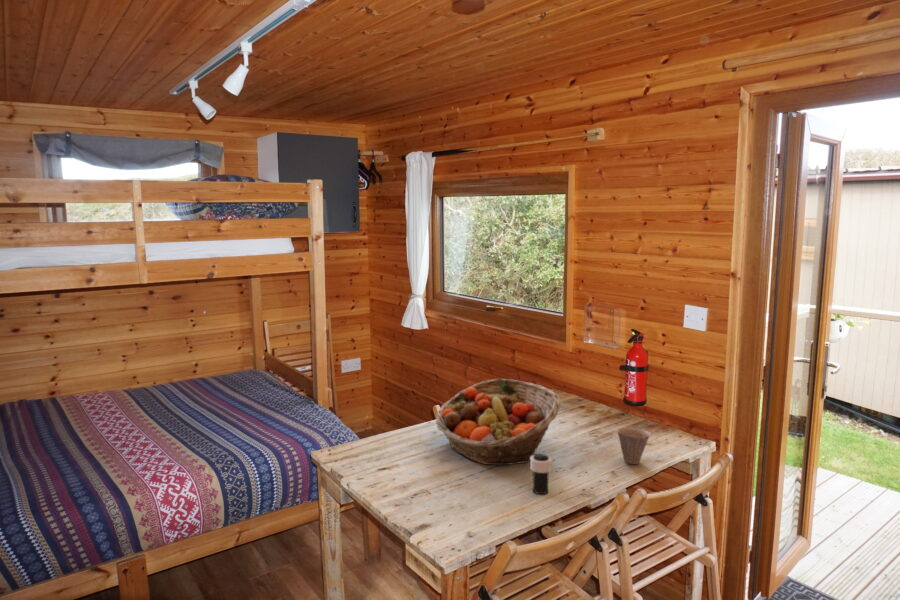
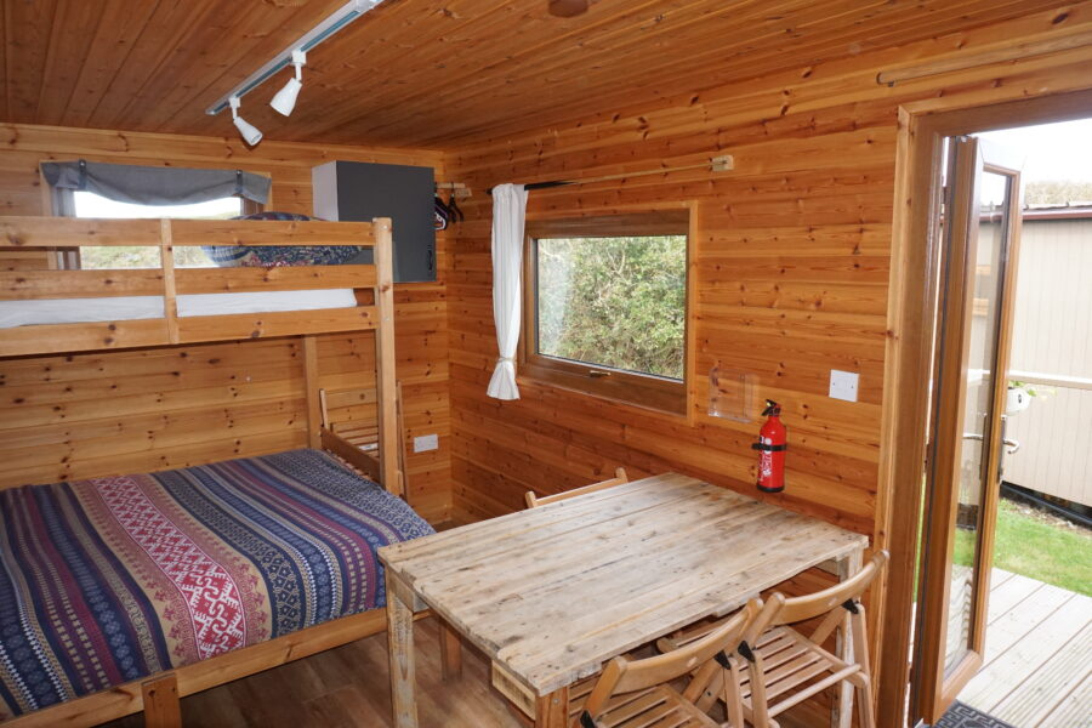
- cup [617,426,651,465]
- fruit basket [435,378,562,466]
- cup [529,453,553,495]
